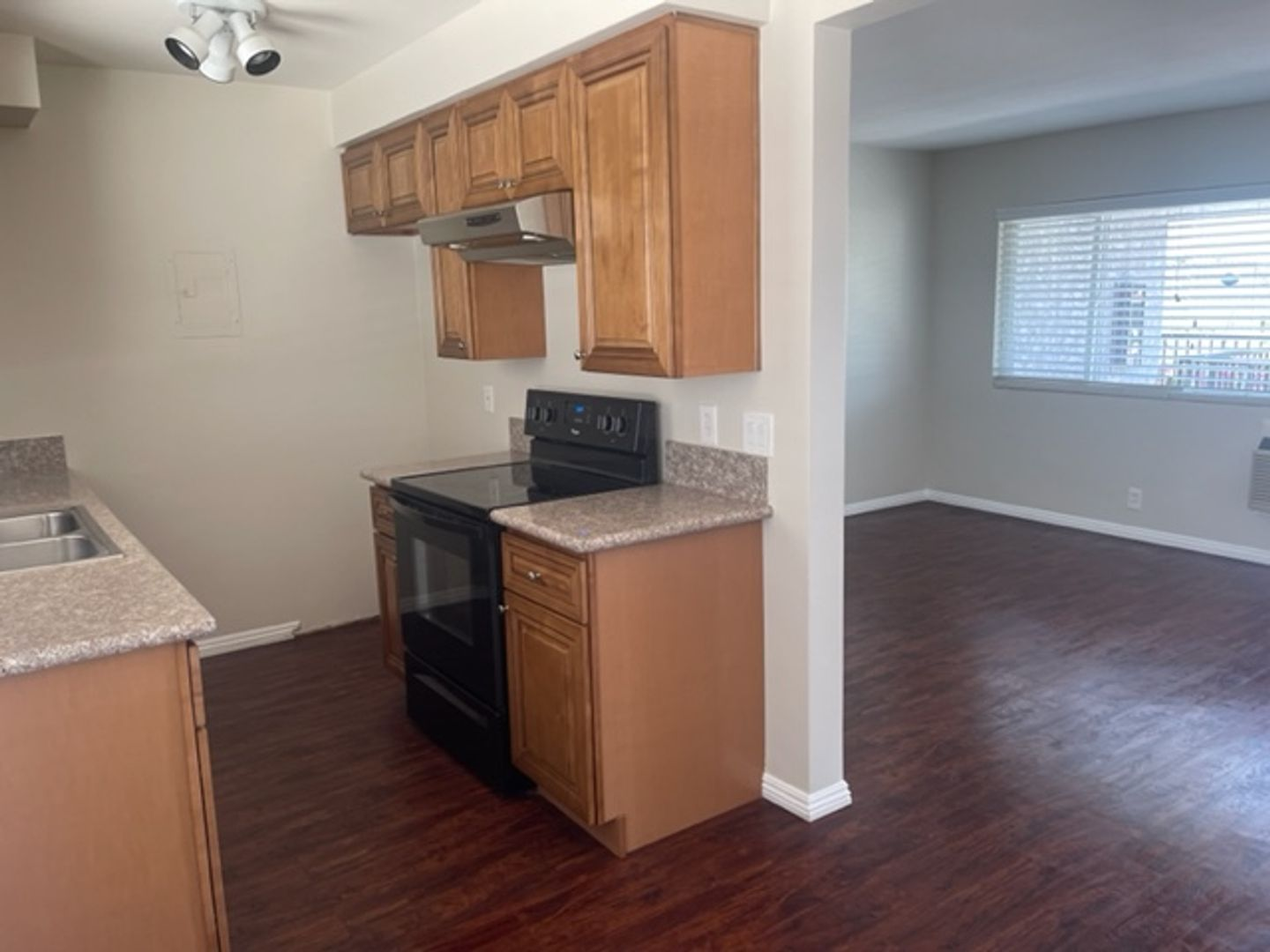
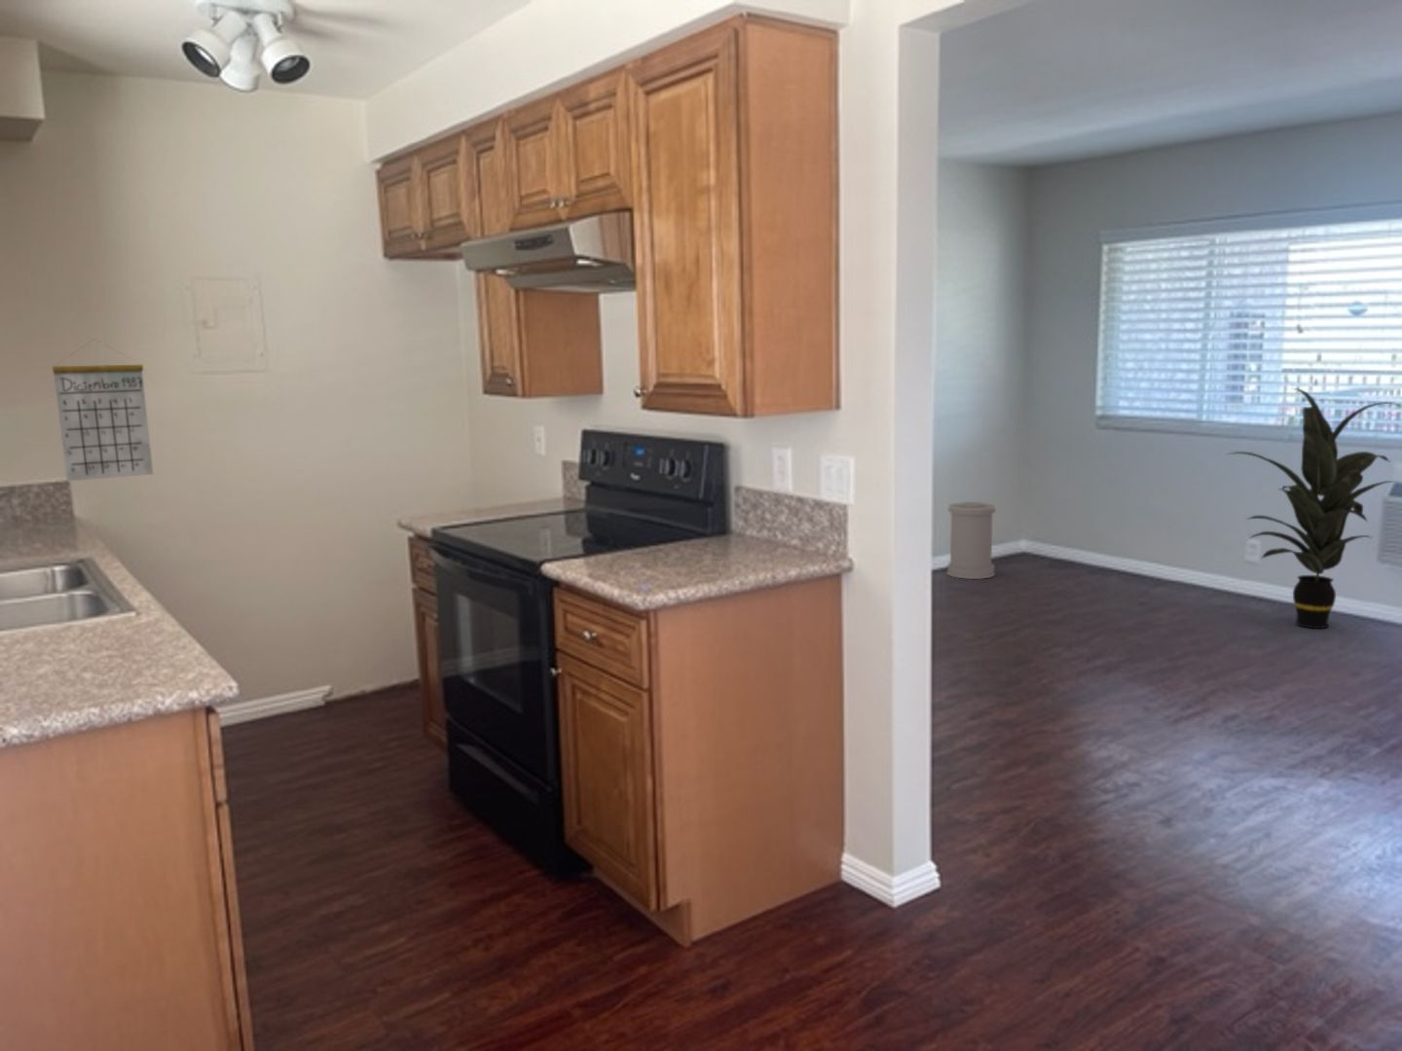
+ trash can [946,501,997,580]
+ indoor plant [1226,388,1402,629]
+ calendar [52,338,153,481]
